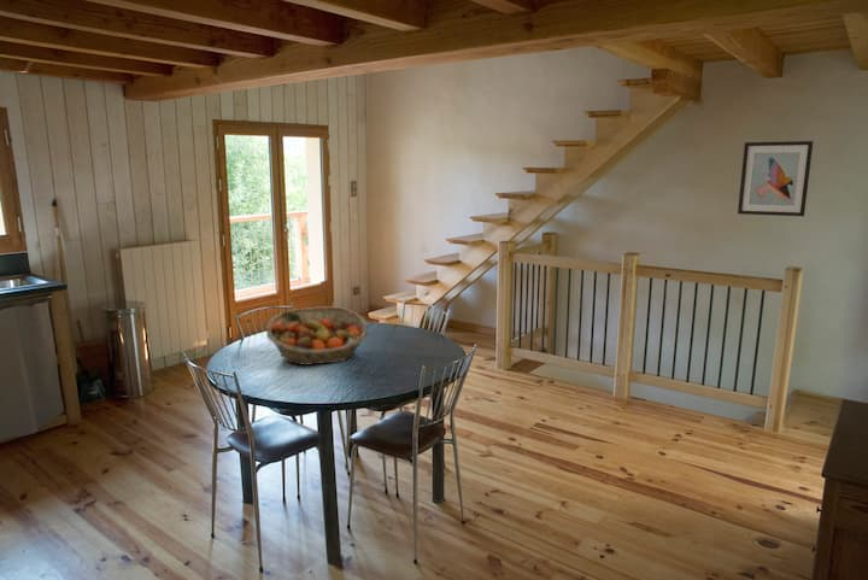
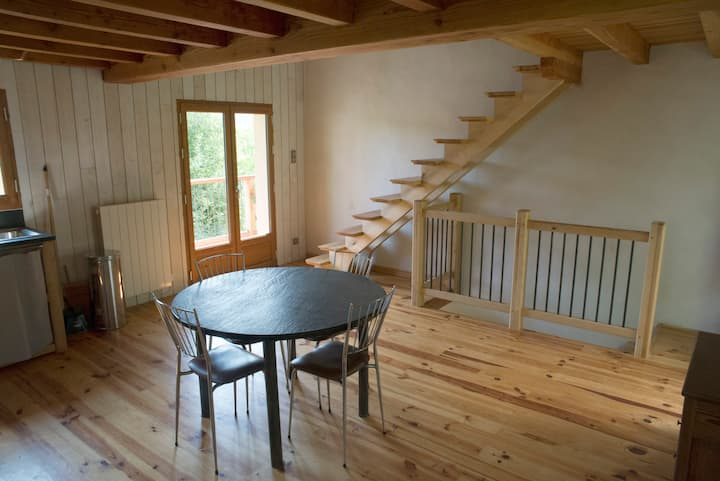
- fruit basket [265,305,370,367]
- wall art [737,140,814,217]
